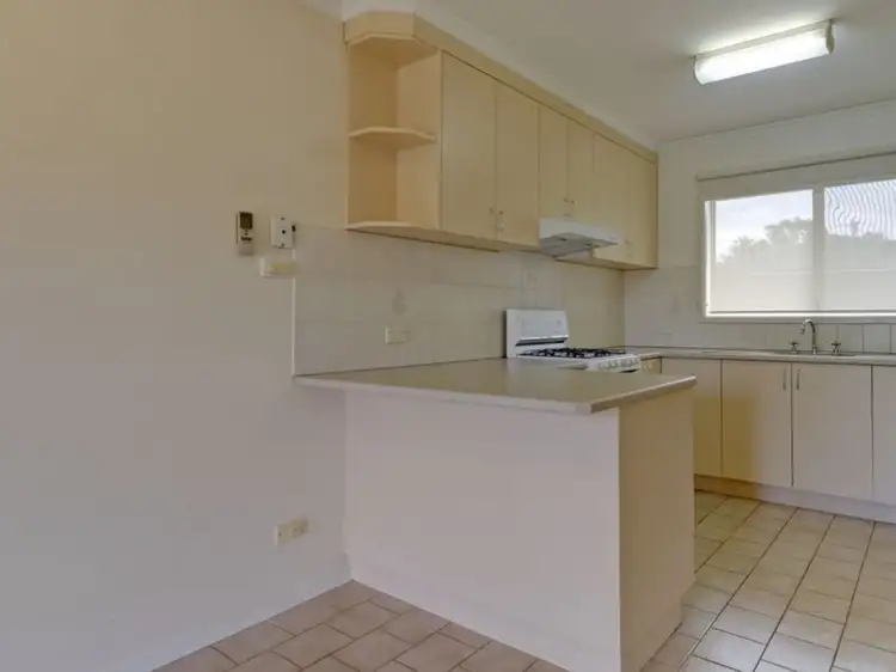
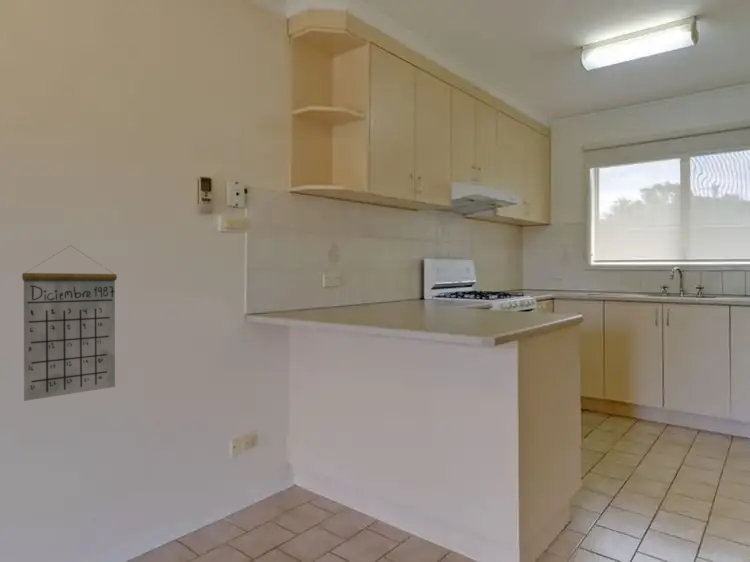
+ calendar [21,244,118,402]
